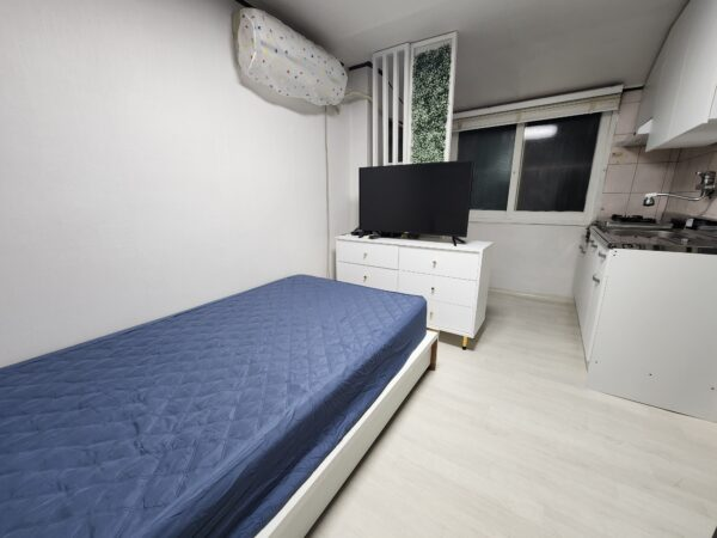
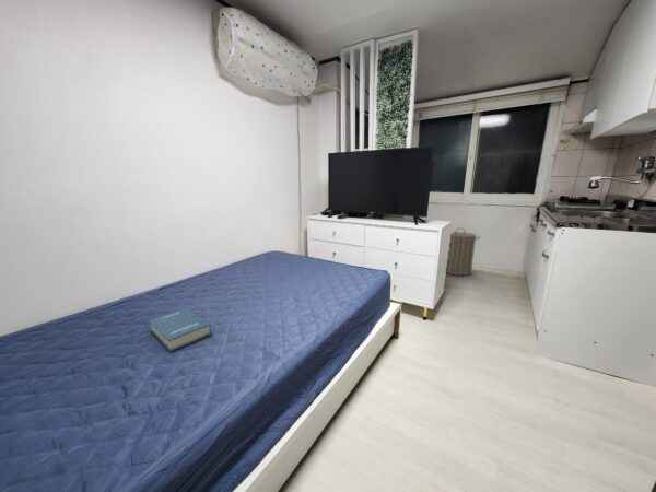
+ laundry hamper [445,226,481,277]
+ hardback book [149,307,213,352]
